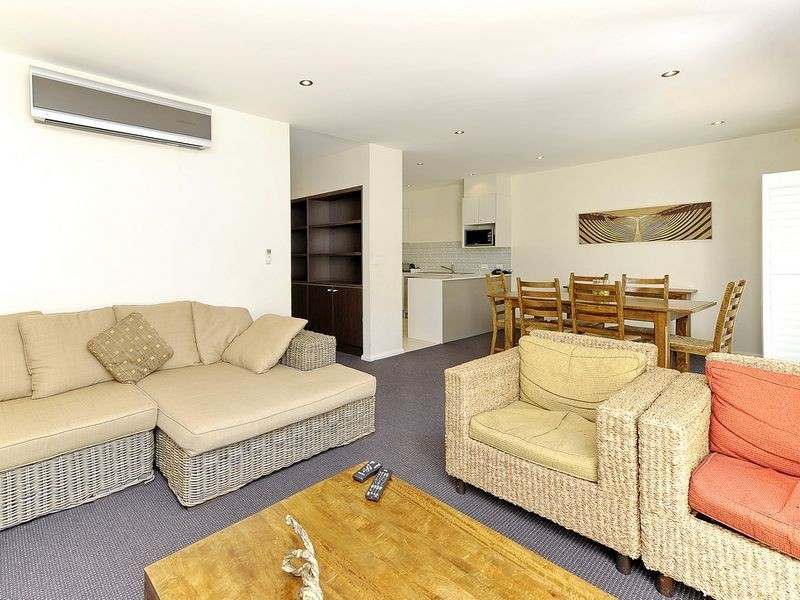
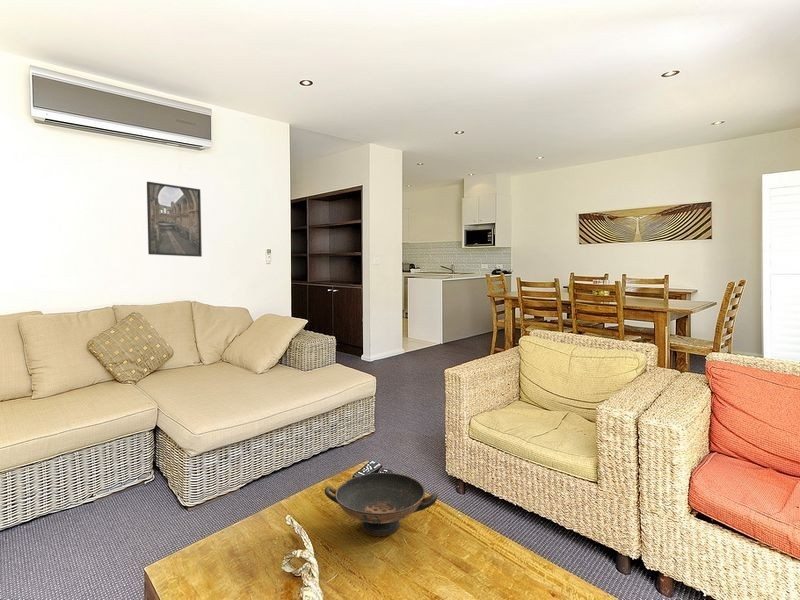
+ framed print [146,181,203,258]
+ decorative bowl [324,472,439,537]
